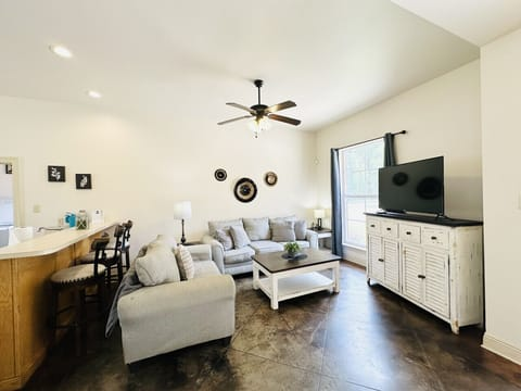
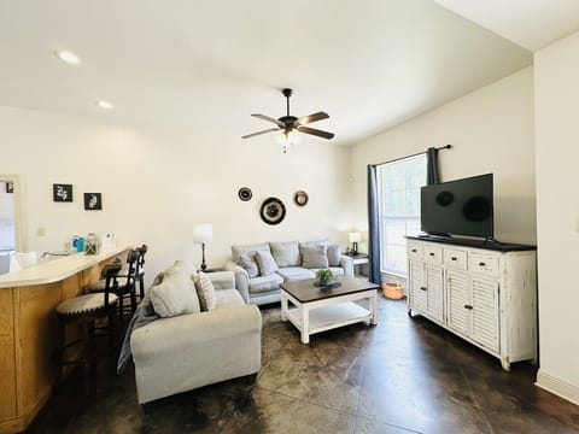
+ wicker basket [382,275,405,300]
